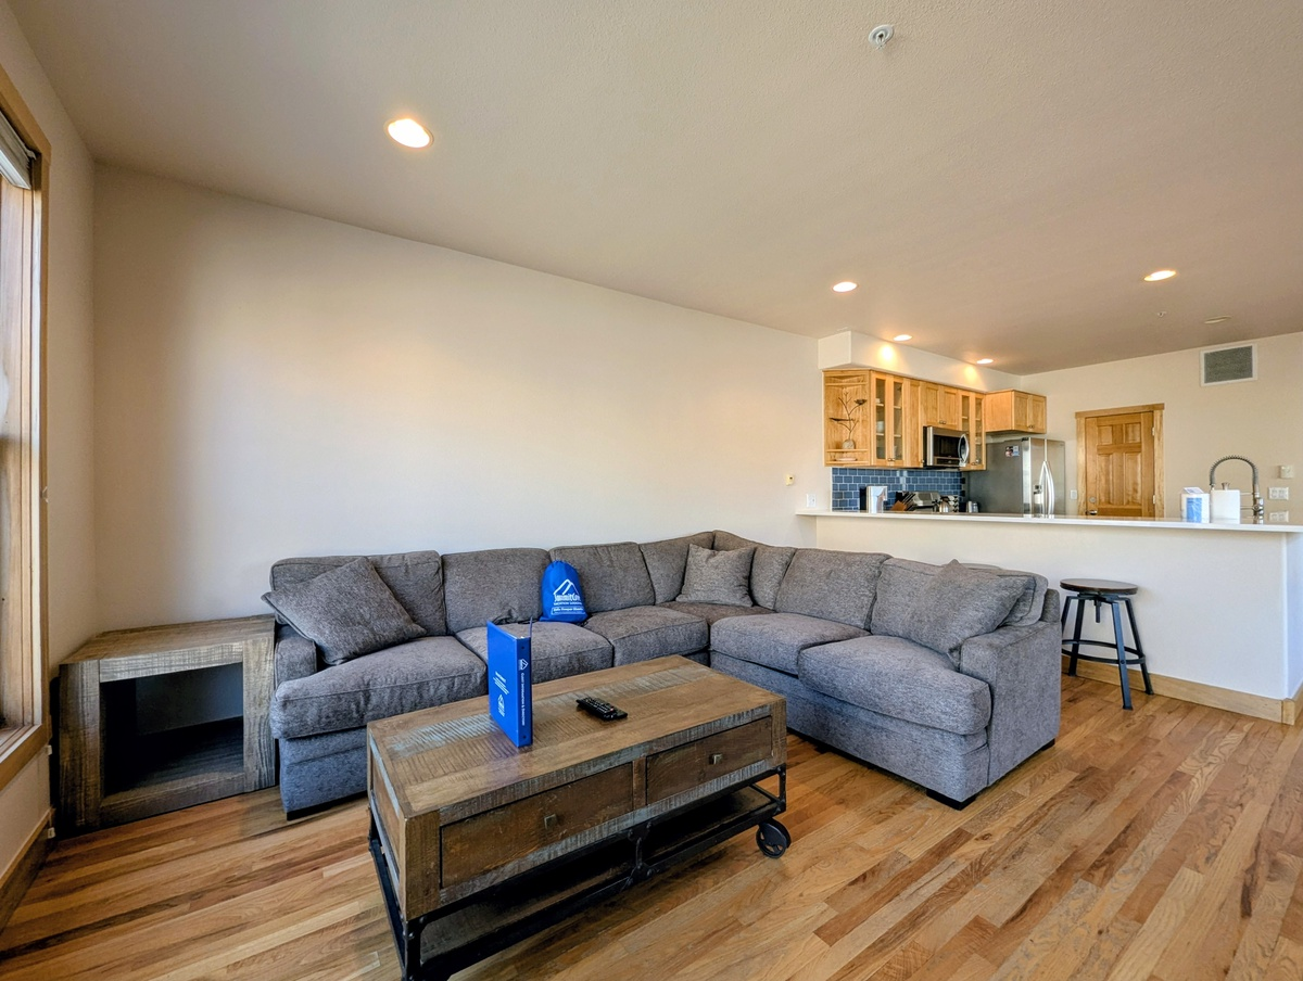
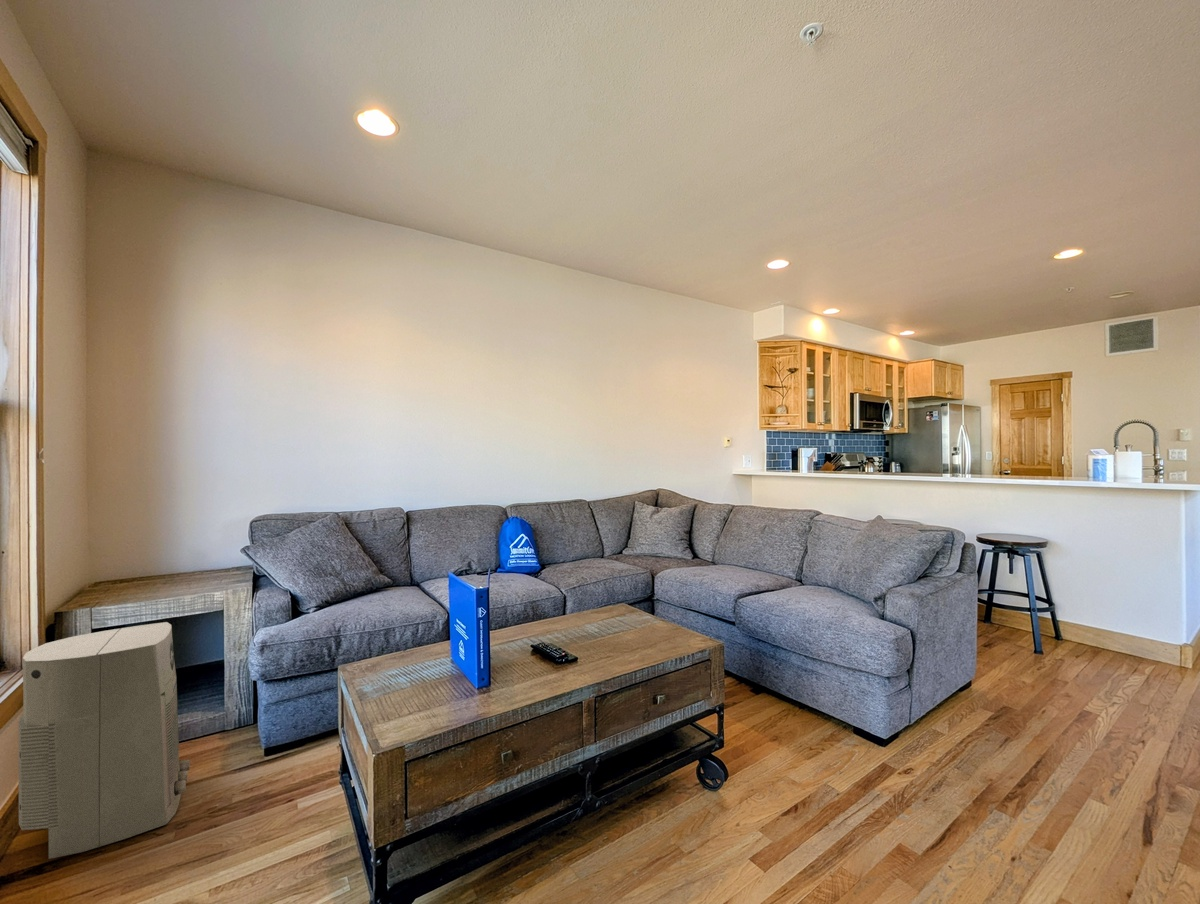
+ air purifier [18,621,191,860]
